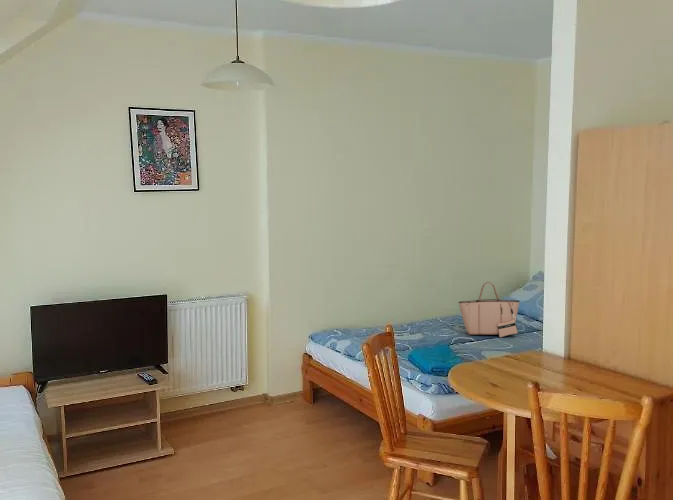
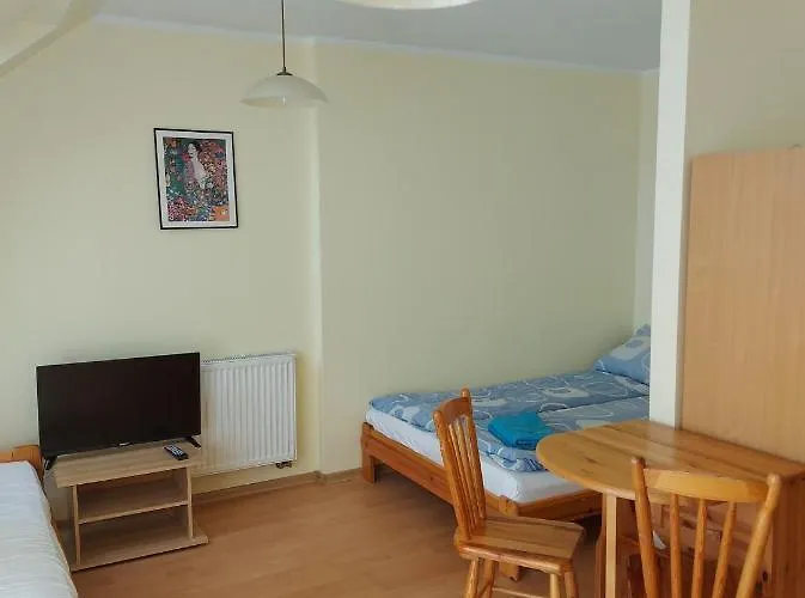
- tote bag [458,281,520,338]
